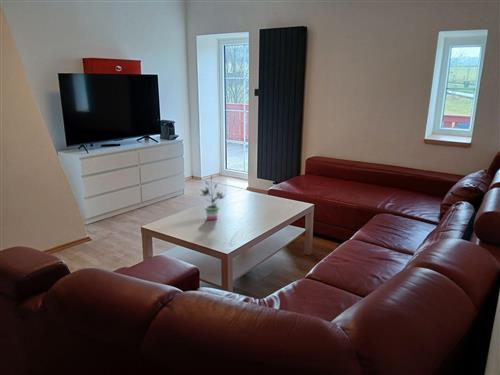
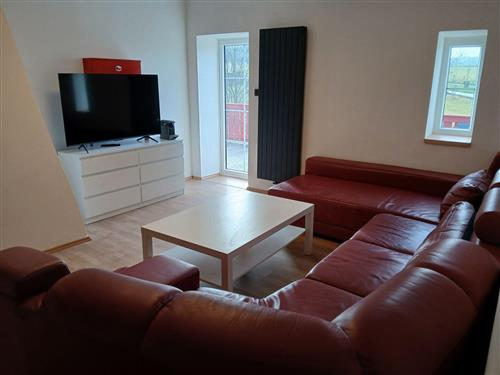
- potted plant [198,174,226,221]
